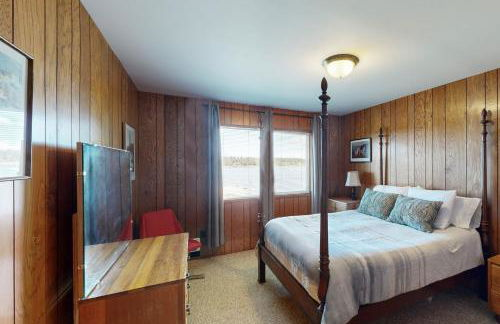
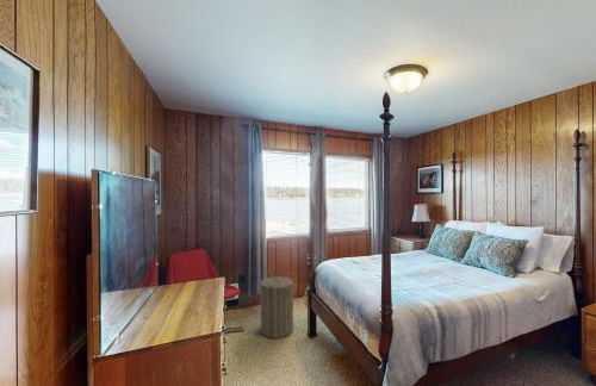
+ laundry hamper [259,273,294,340]
